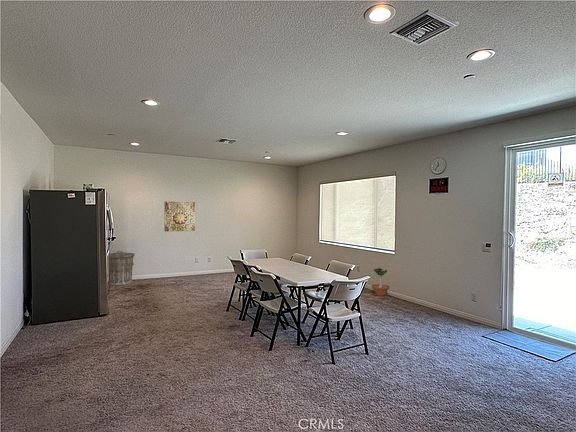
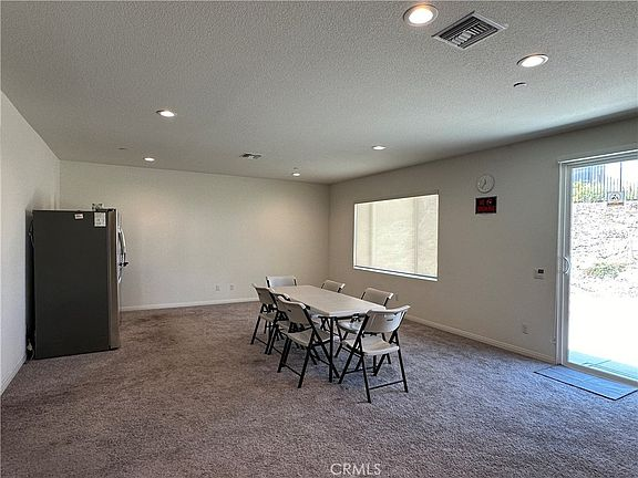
- trash can [108,250,135,286]
- wall art [164,201,196,232]
- potted tree [371,266,391,296]
